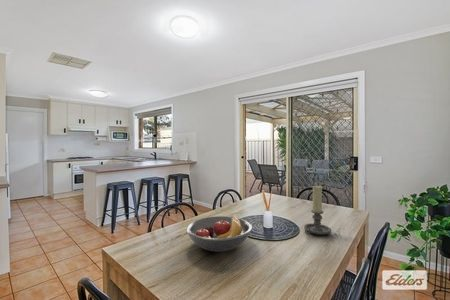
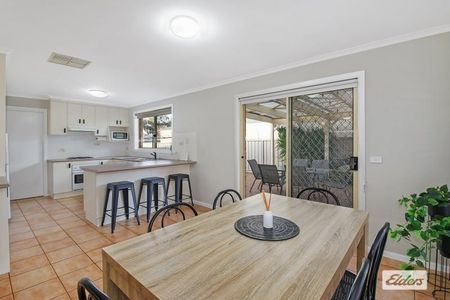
- candle holder [303,185,332,236]
- fruit bowl [185,214,253,253]
